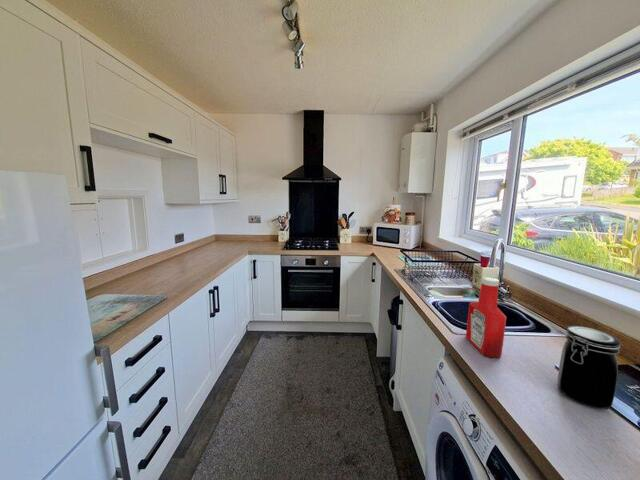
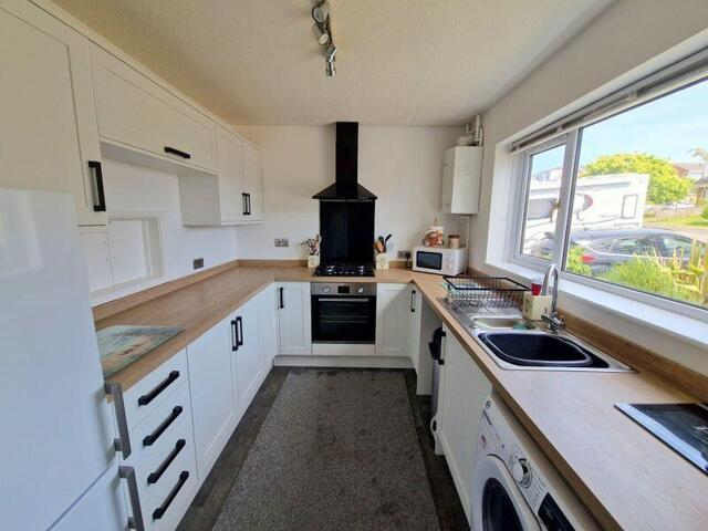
- soap bottle [465,276,507,359]
- jar [557,325,622,411]
